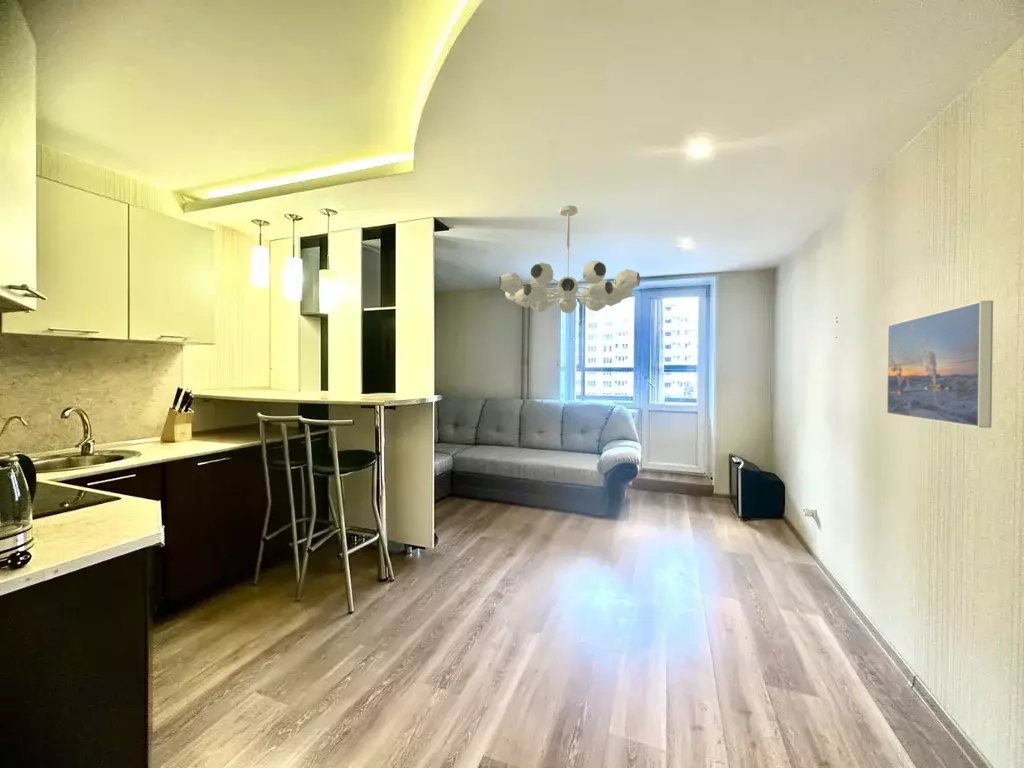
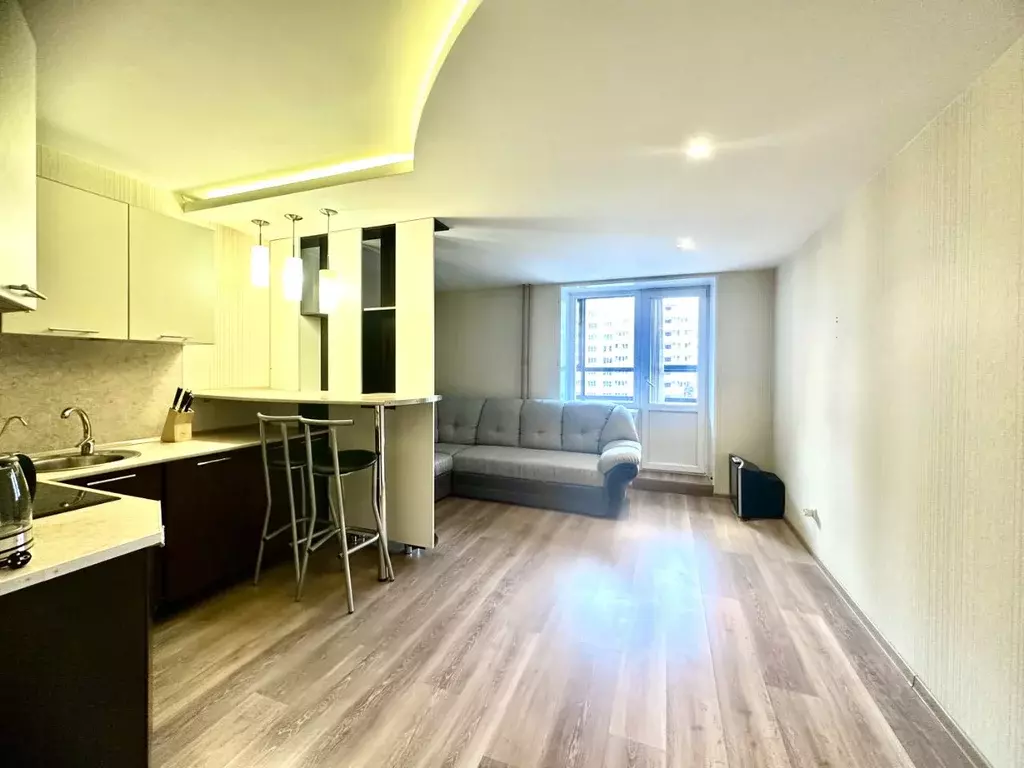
- chandelier [498,205,641,314]
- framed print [886,299,994,429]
